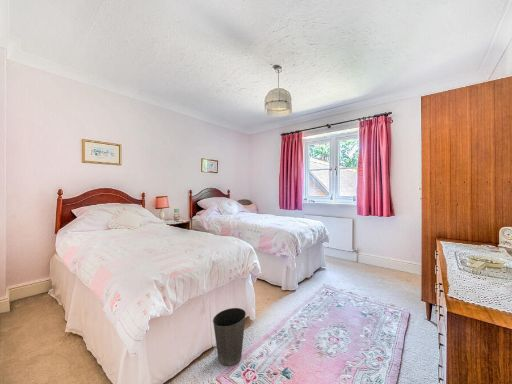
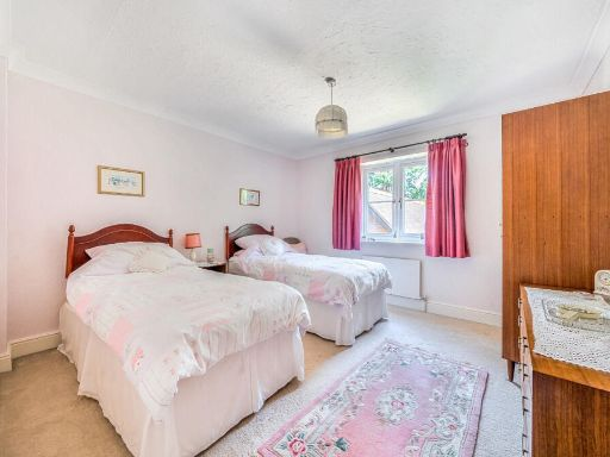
- waste basket [212,307,247,367]
